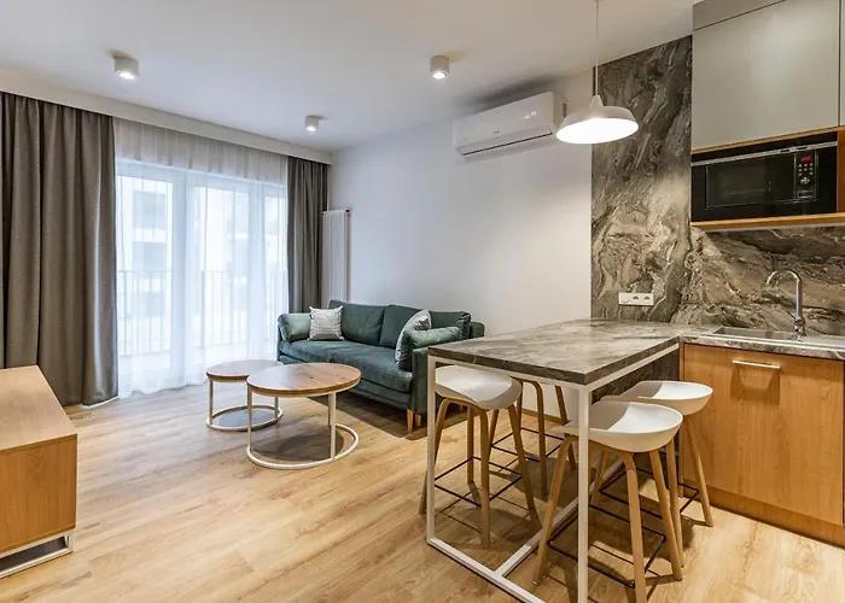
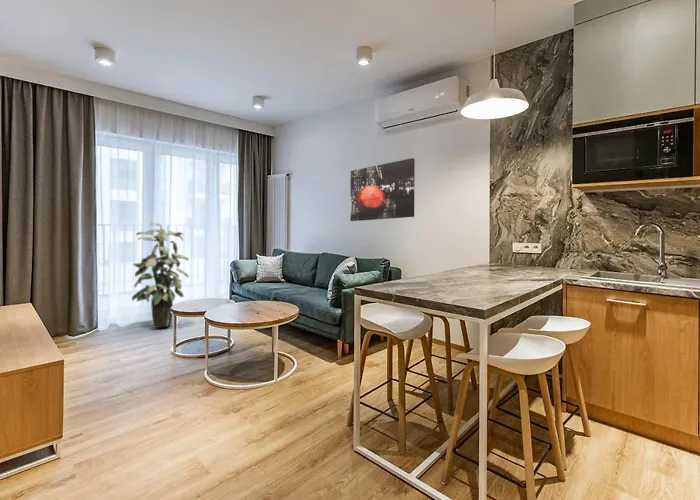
+ wall art [349,157,416,222]
+ indoor plant [131,222,190,329]
